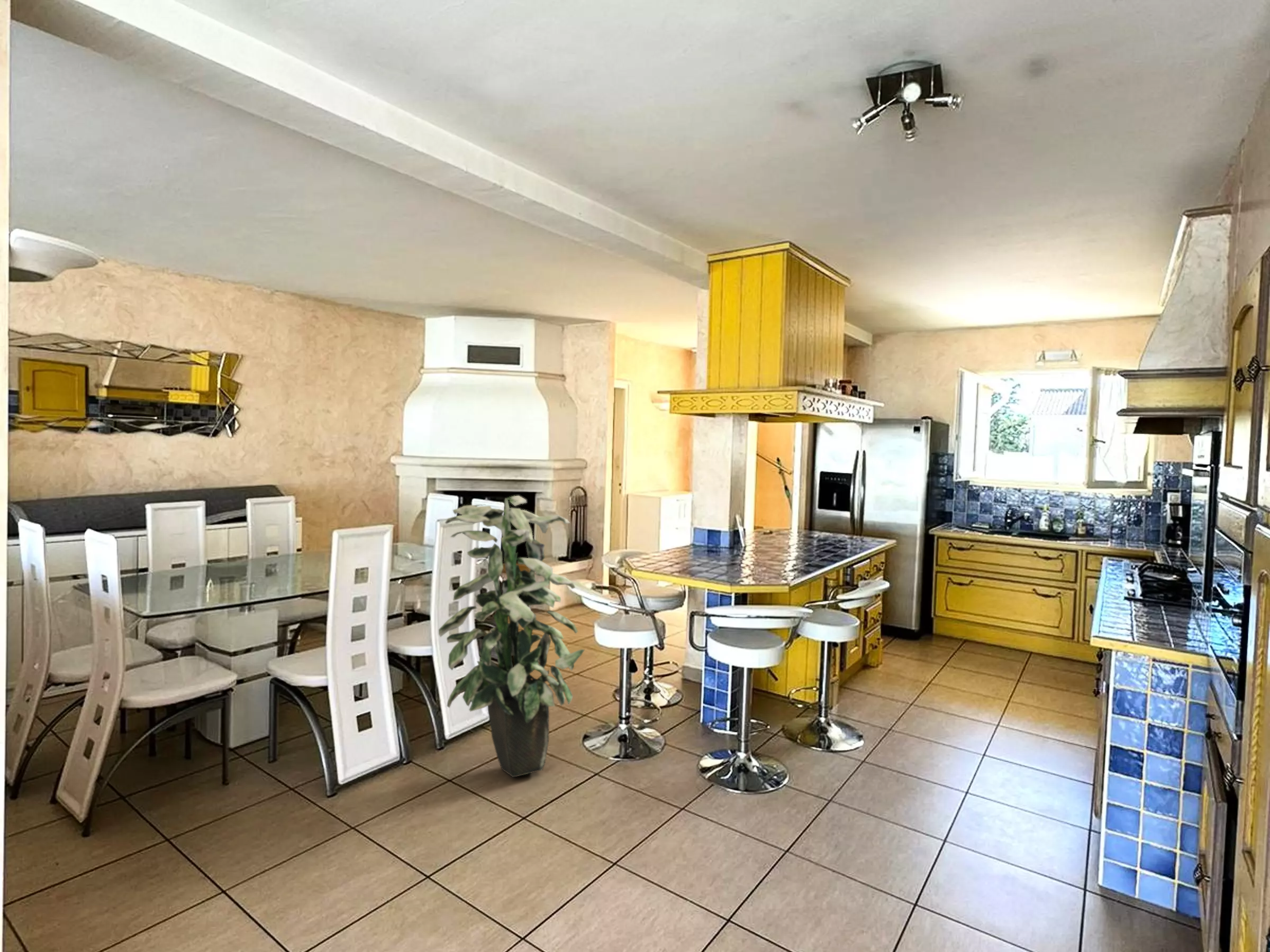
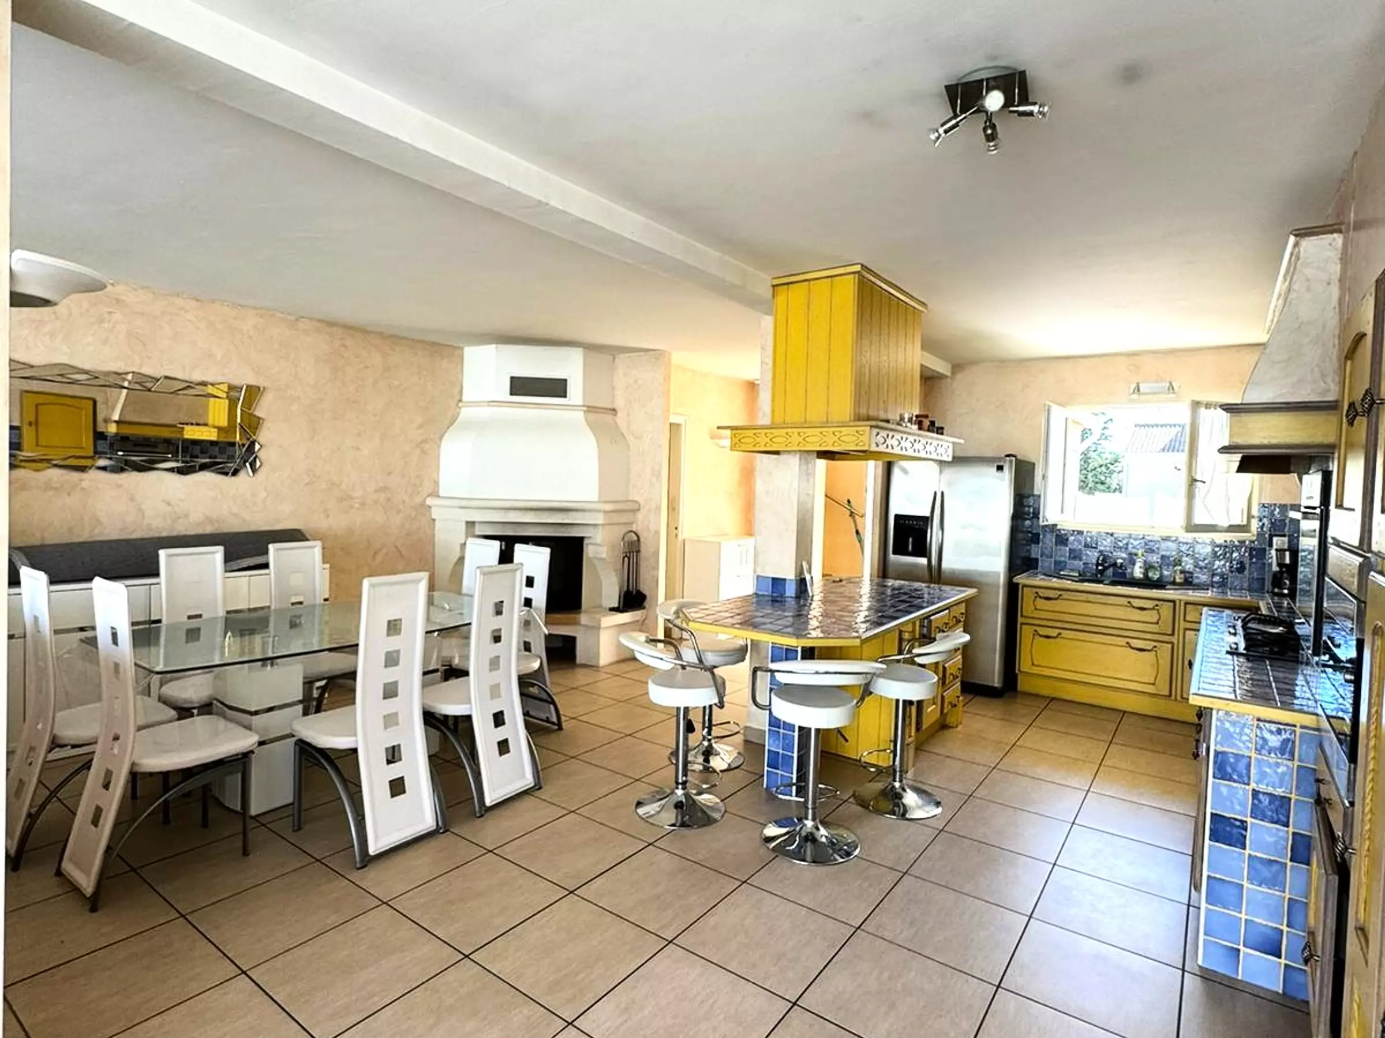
- indoor plant [438,495,585,777]
